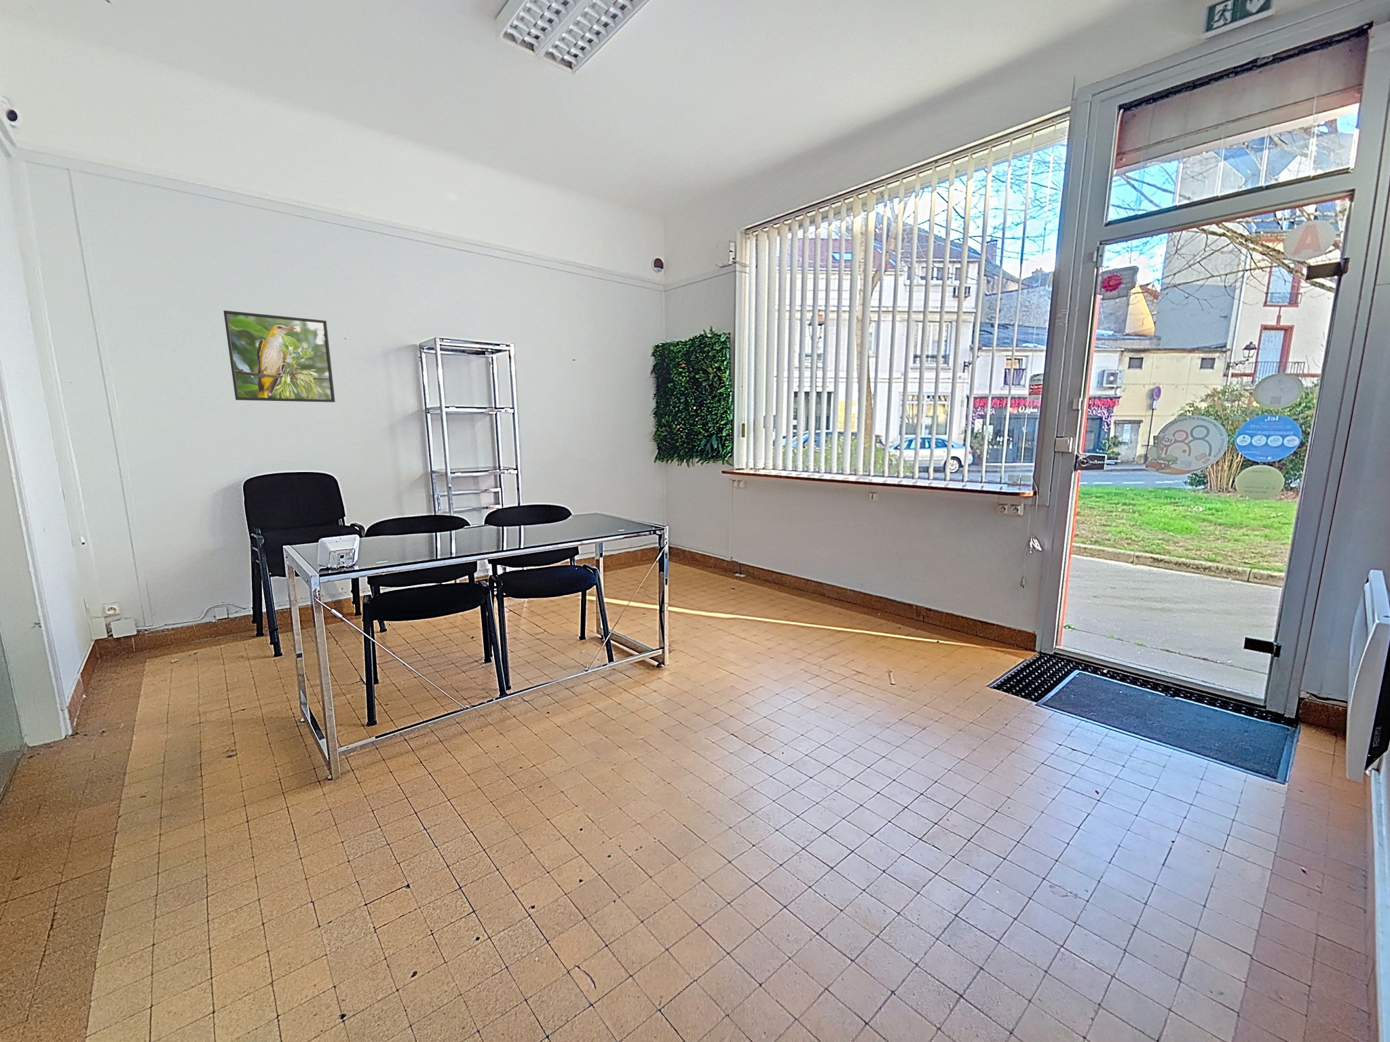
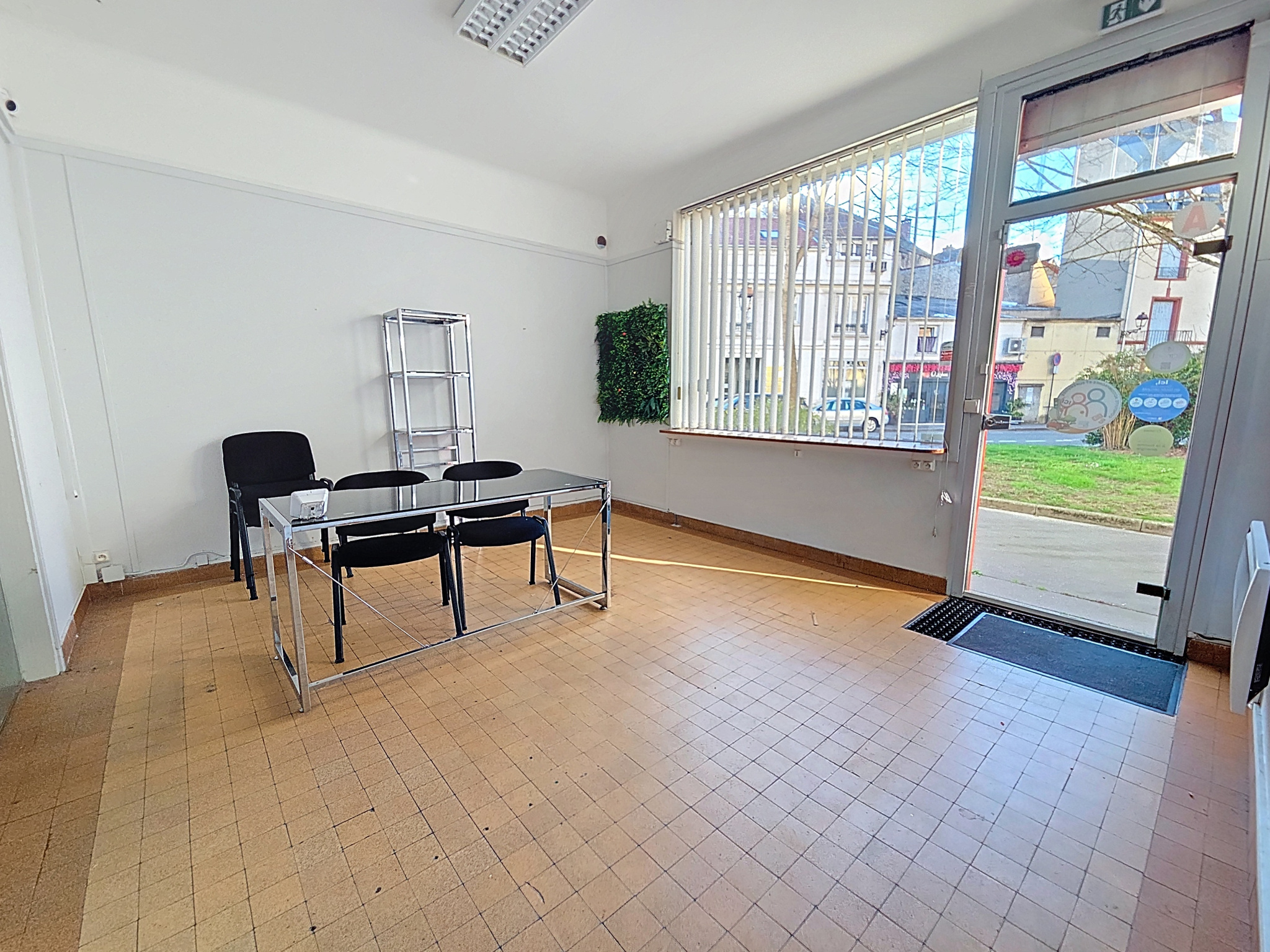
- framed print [222,310,336,403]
